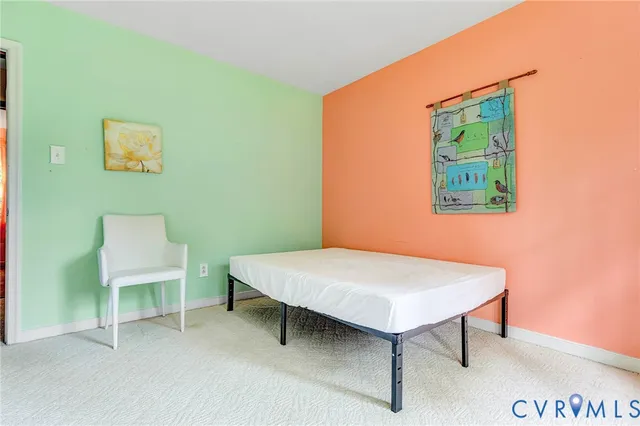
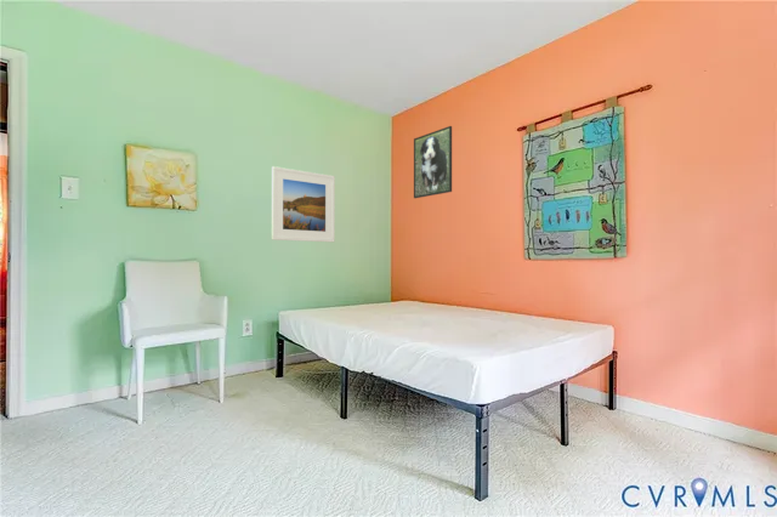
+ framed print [271,165,336,243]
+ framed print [413,125,453,199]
